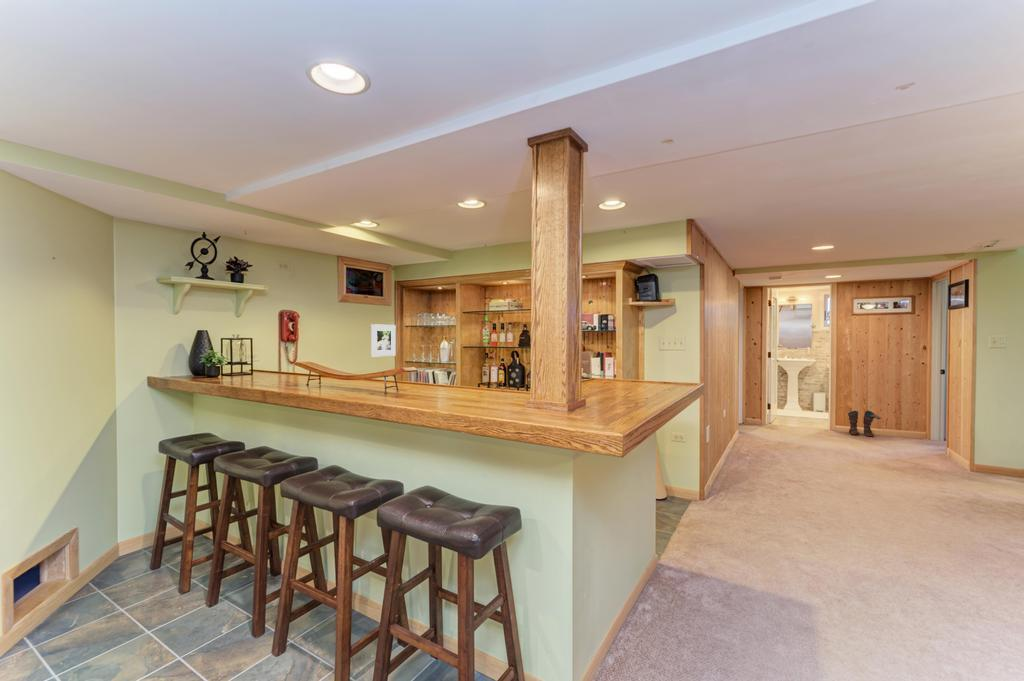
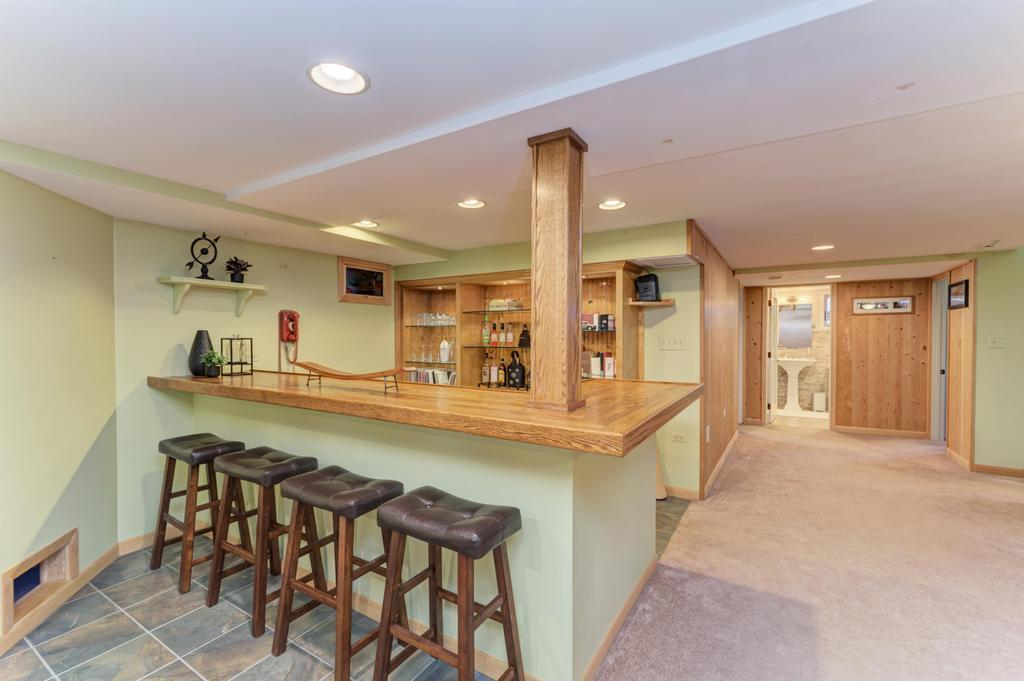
- boots [847,410,882,438]
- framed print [370,323,397,357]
